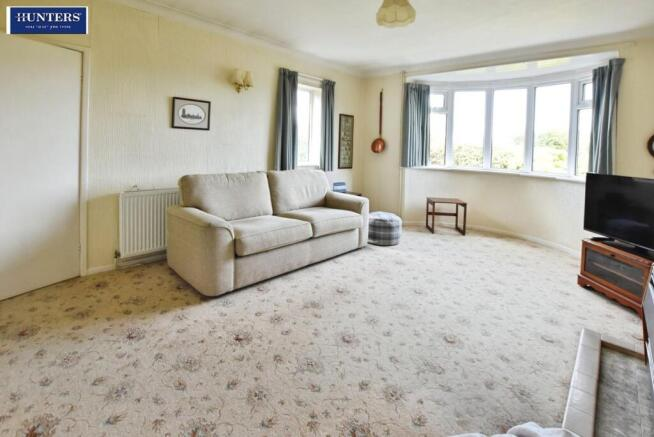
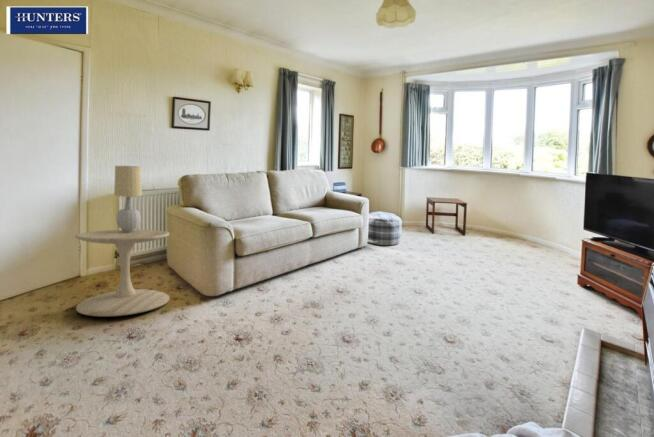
+ table lamp [113,165,143,231]
+ side table [74,229,170,317]
